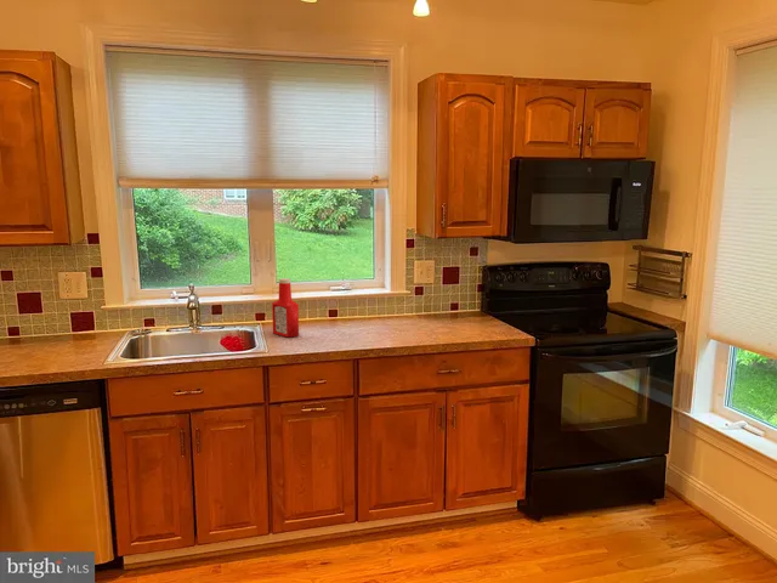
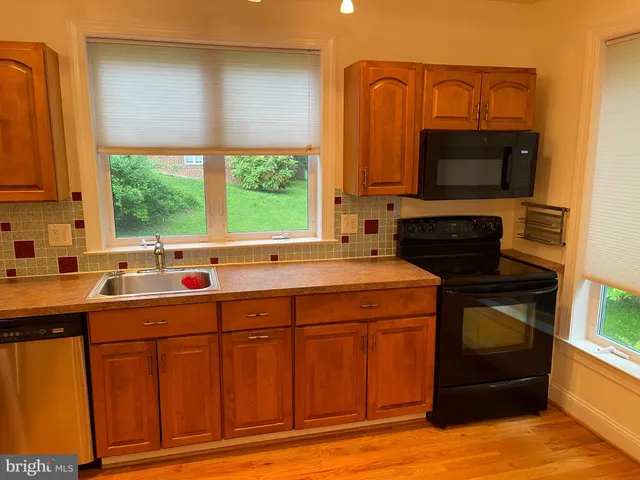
- soap bottle [271,277,300,339]
